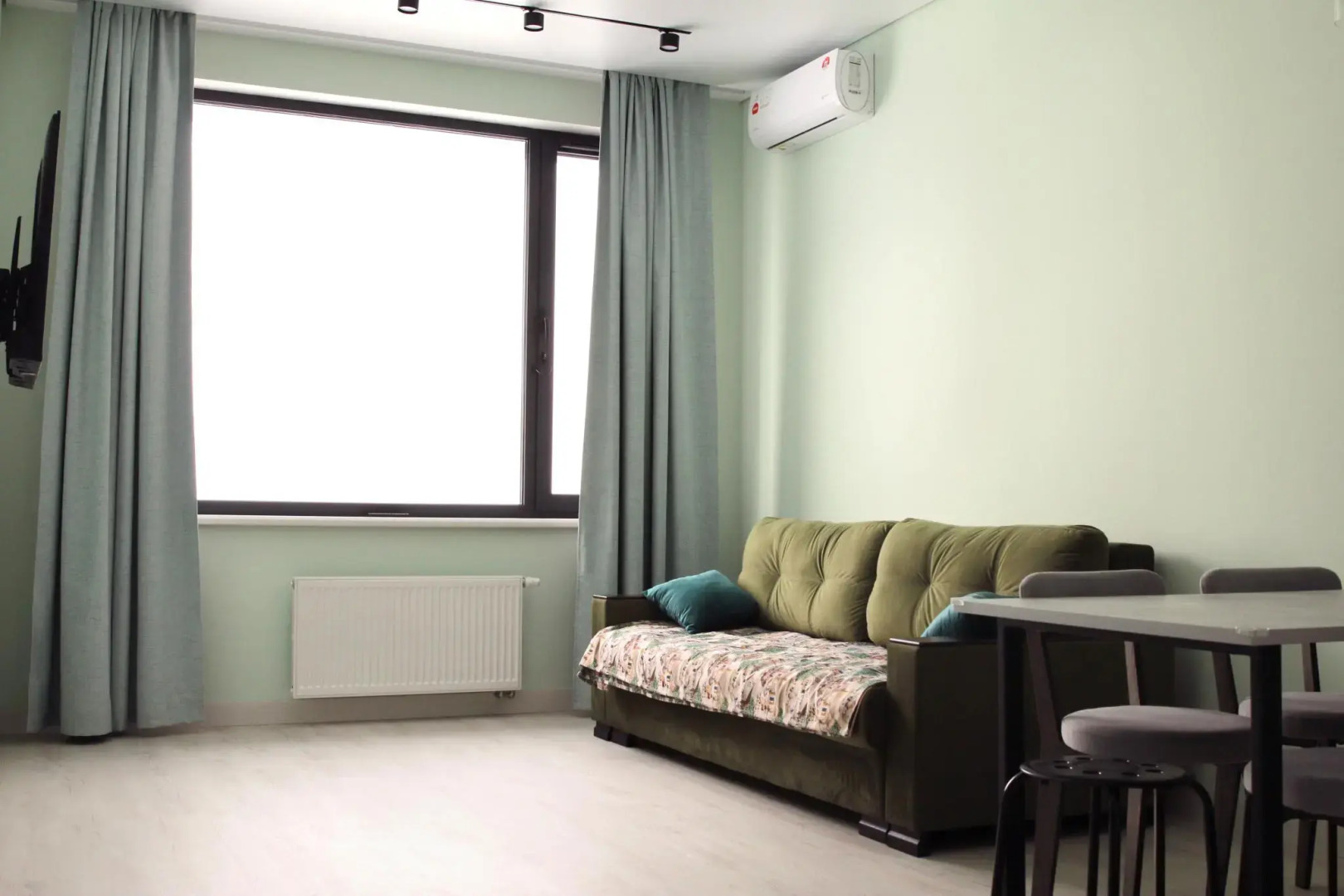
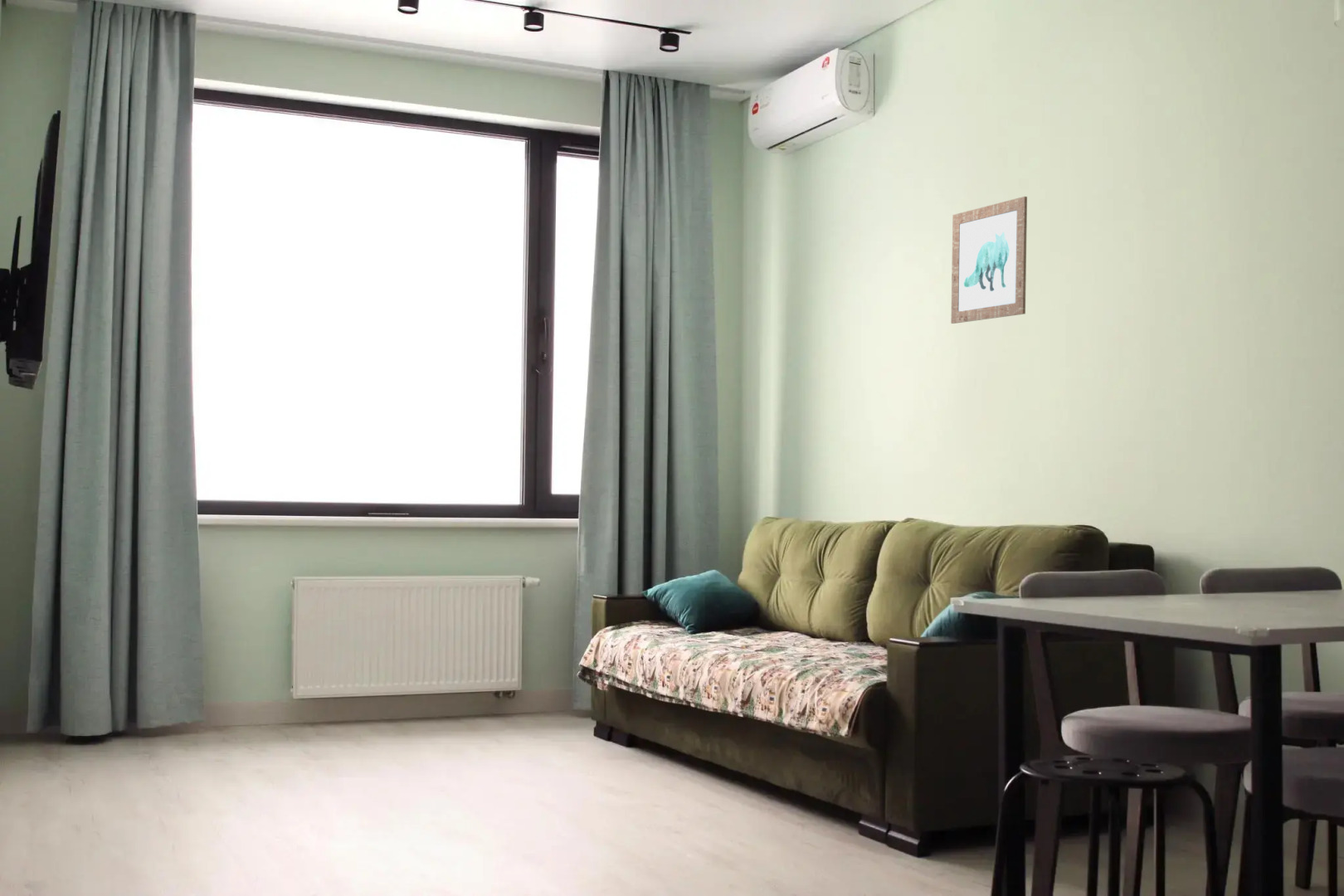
+ wall art [950,196,1028,324]
